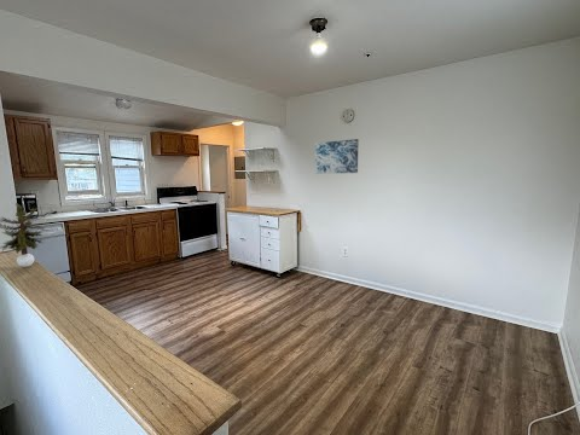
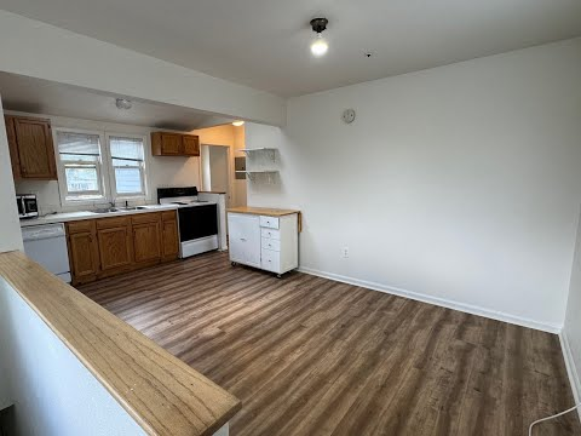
- potted plant [0,202,46,268]
- wall art [314,138,360,175]
